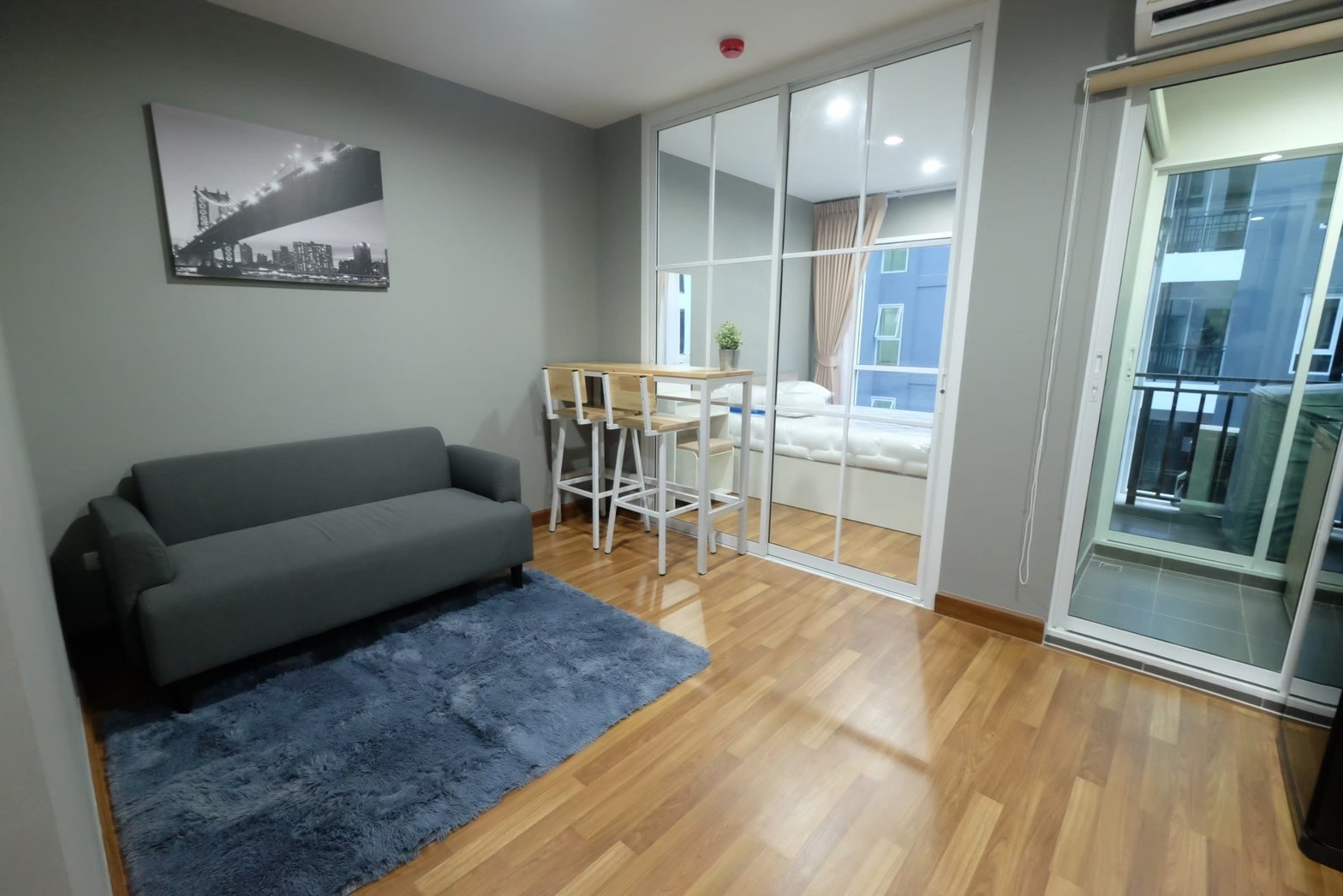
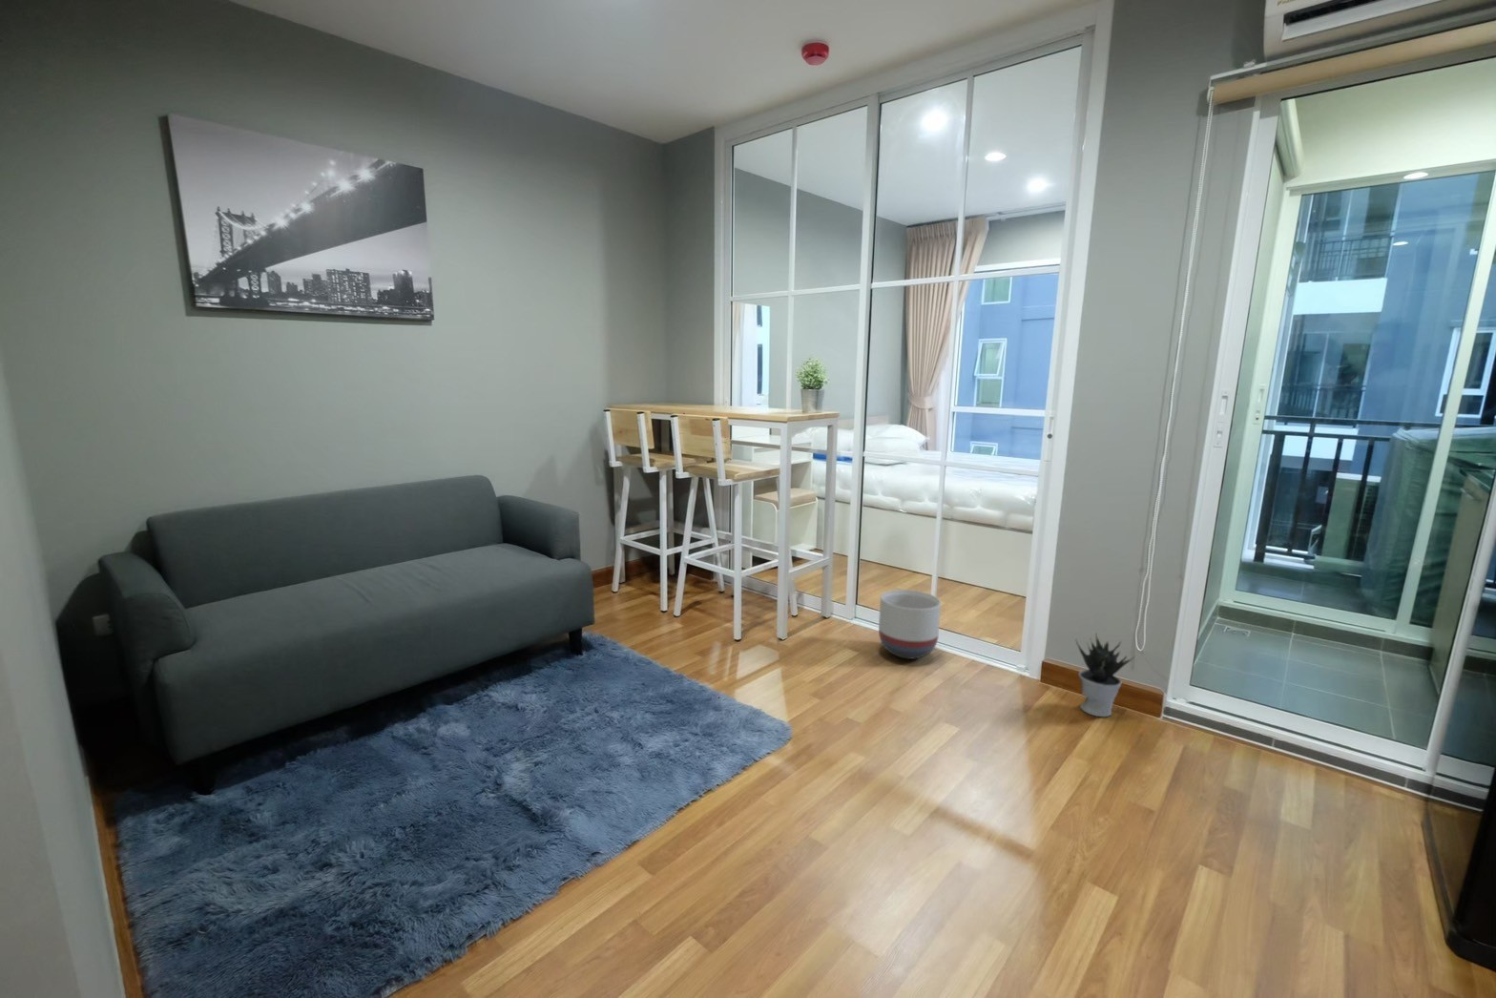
+ potted plant [1075,634,1136,717]
+ planter [878,589,941,661]
